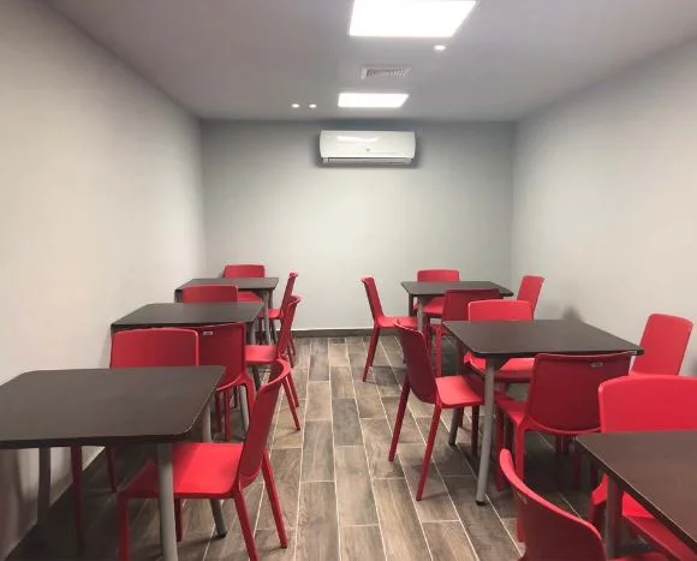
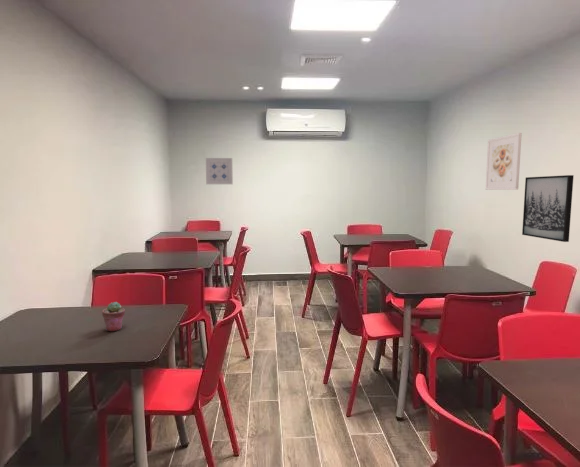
+ potted succulent [101,301,126,332]
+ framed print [485,132,523,191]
+ wall art [205,157,234,185]
+ wall art [521,174,575,243]
